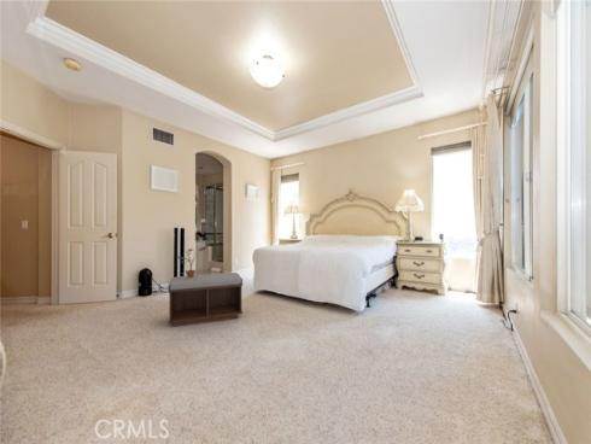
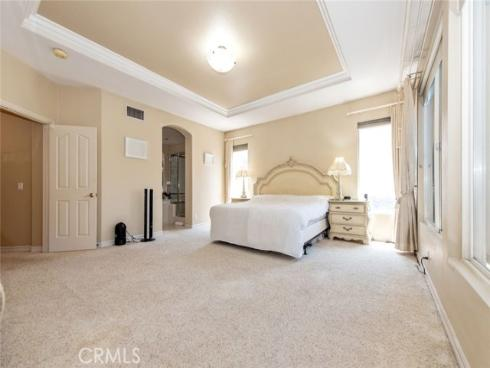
- potted plant [176,245,209,279]
- bench [168,271,244,328]
